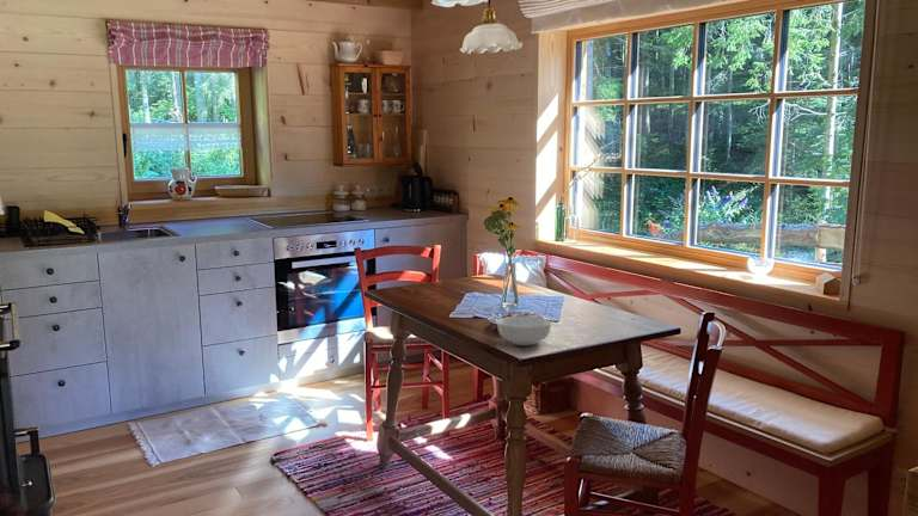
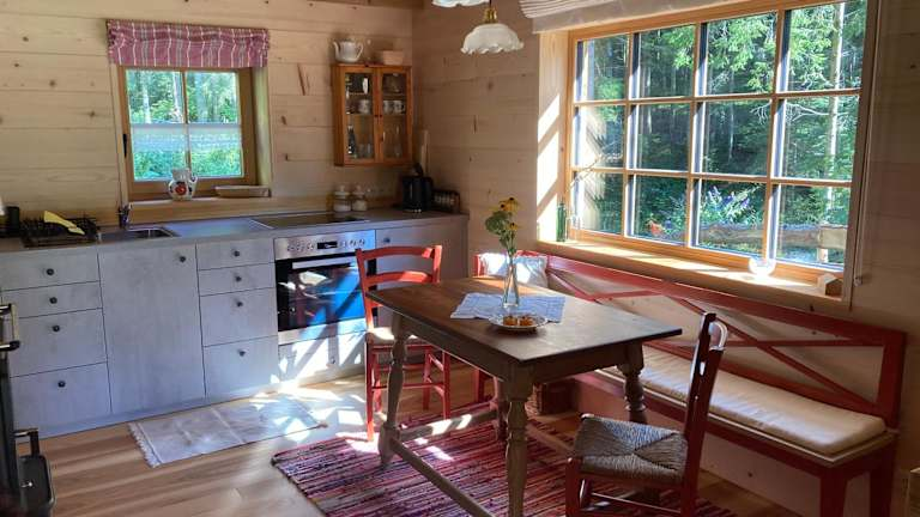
- cereal bowl [496,315,552,346]
